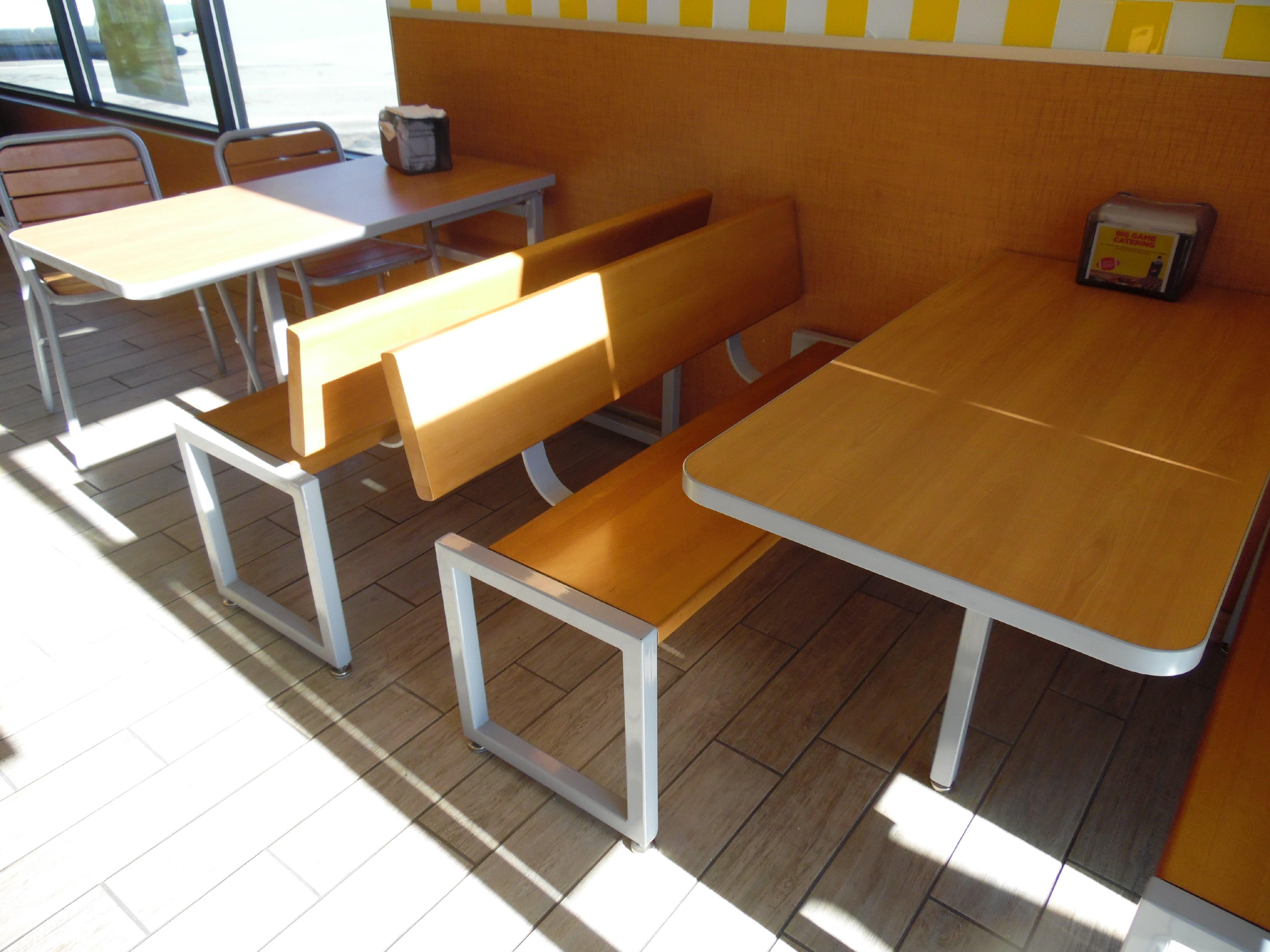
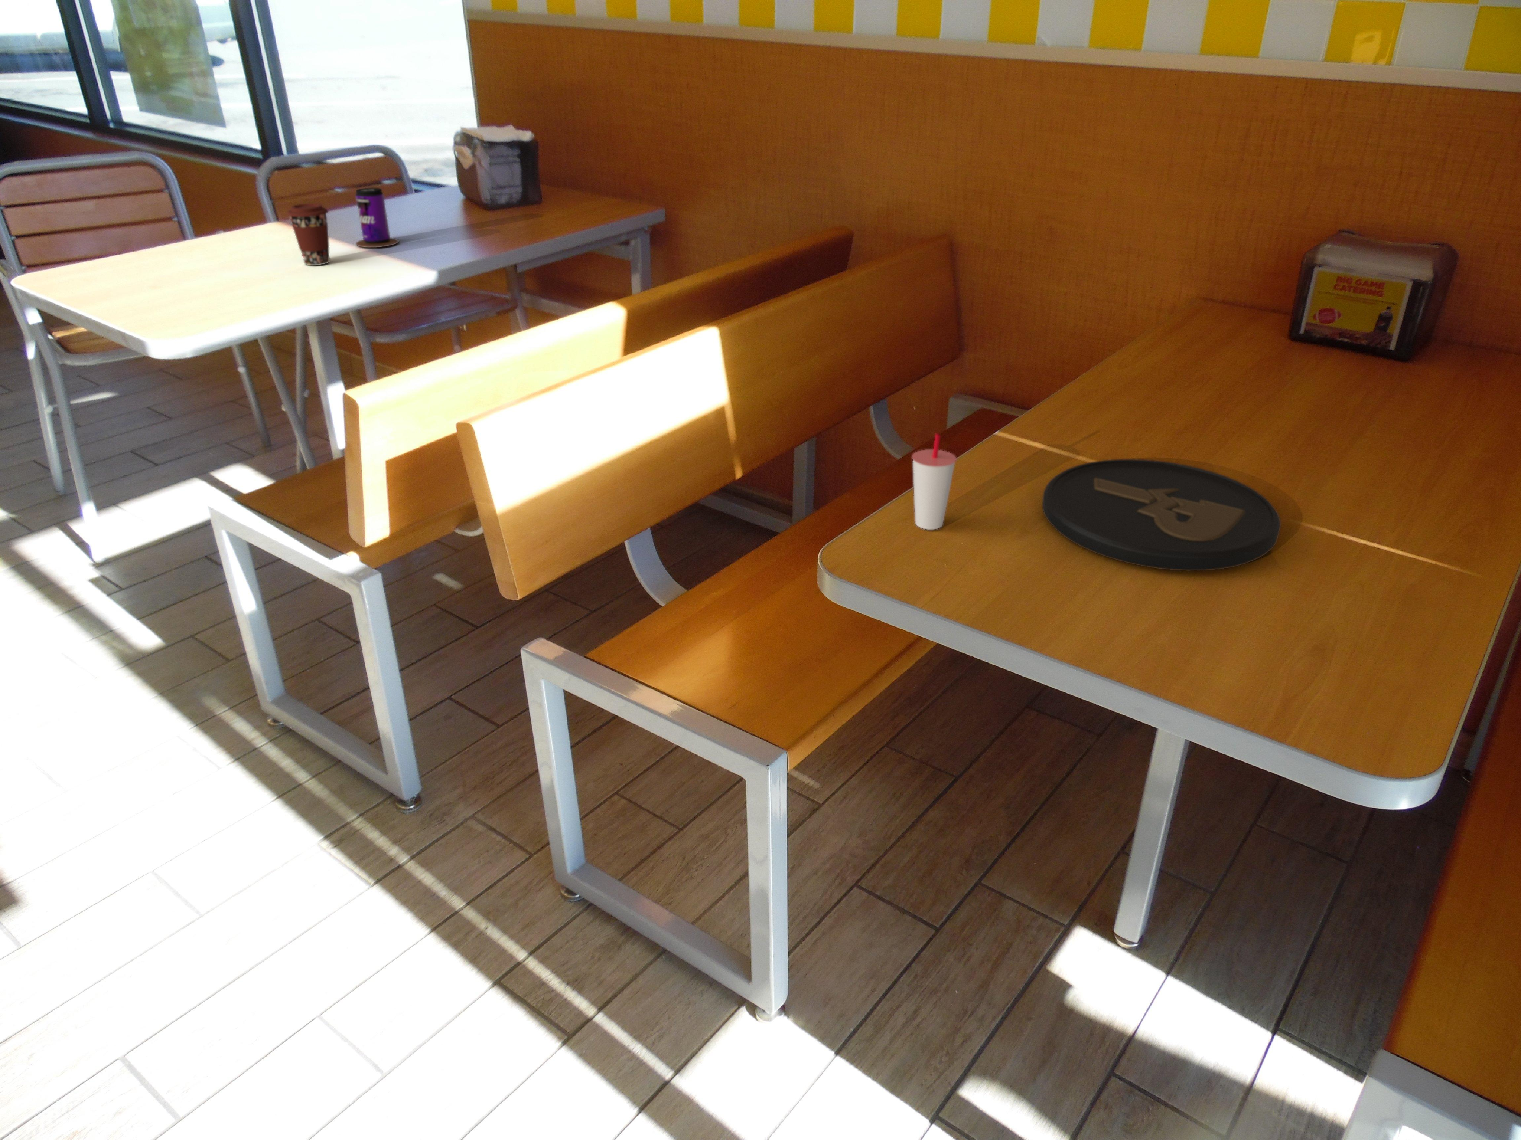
+ cup [911,432,957,530]
+ coffee cup [286,204,331,266]
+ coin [1042,459,1281,571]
+ beverage can [356,187,399,248]
